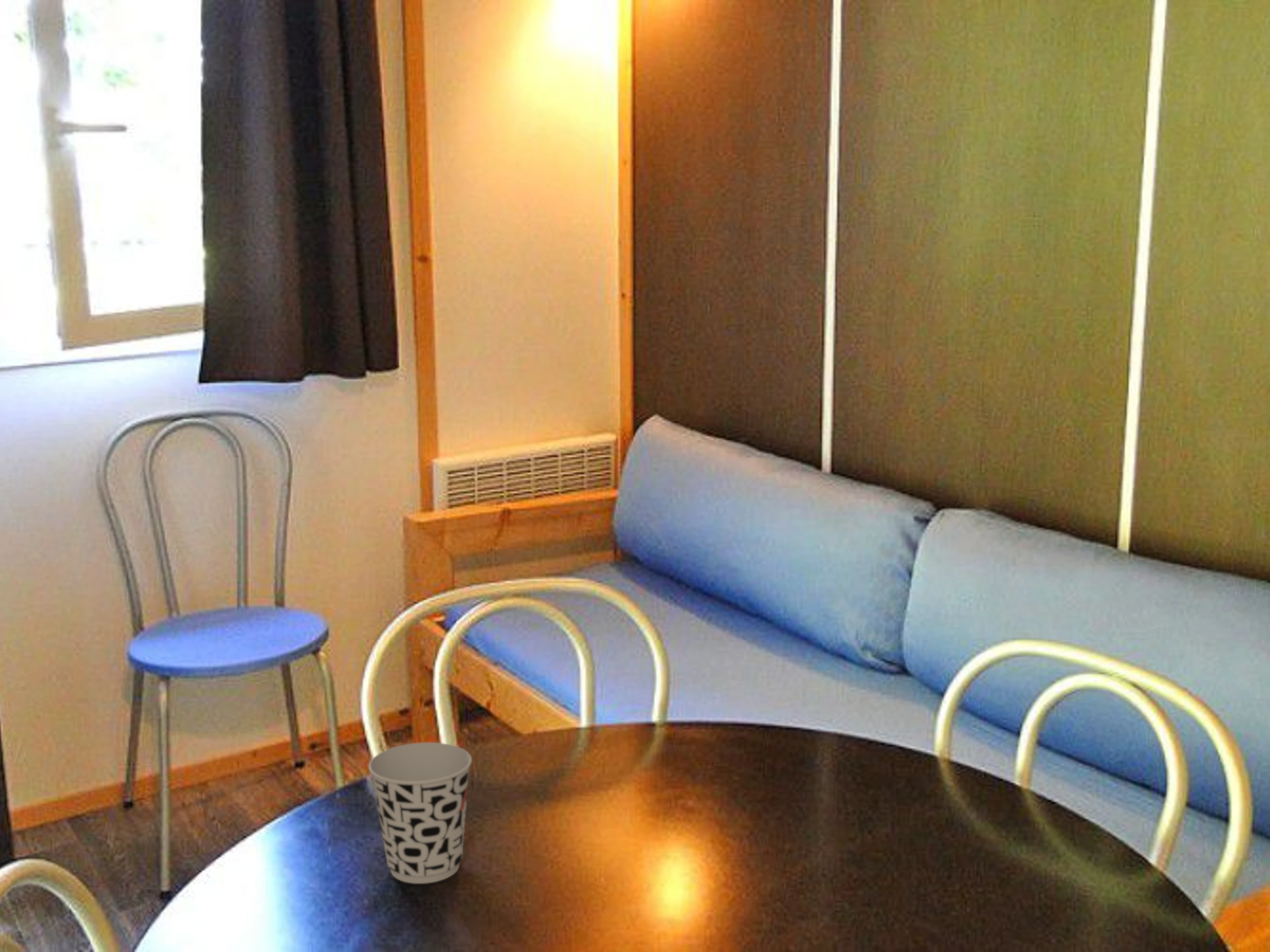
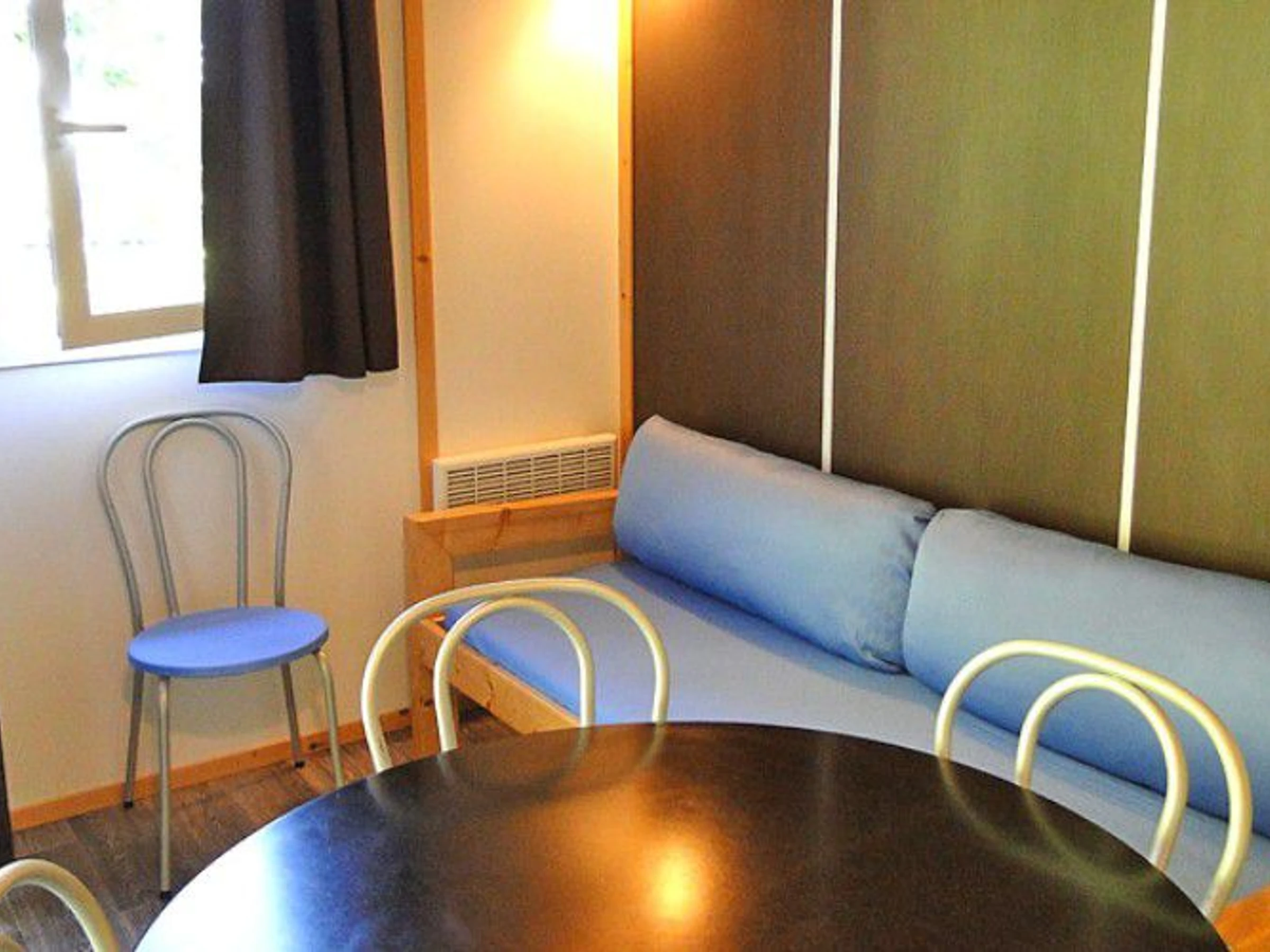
- cup [368,742,473,884]
